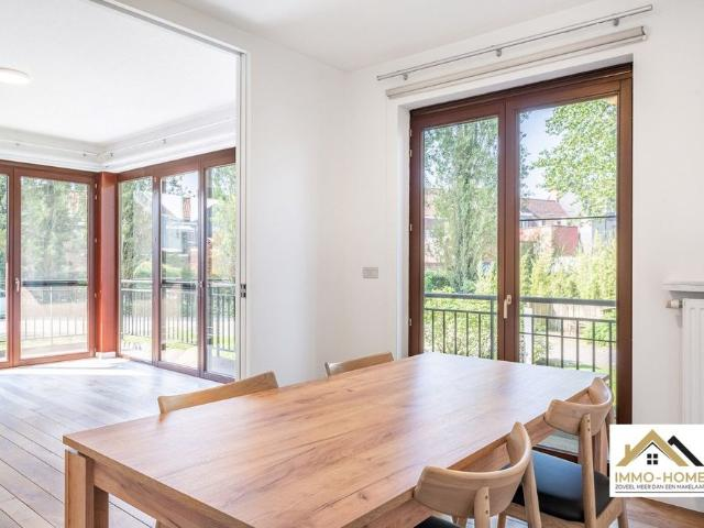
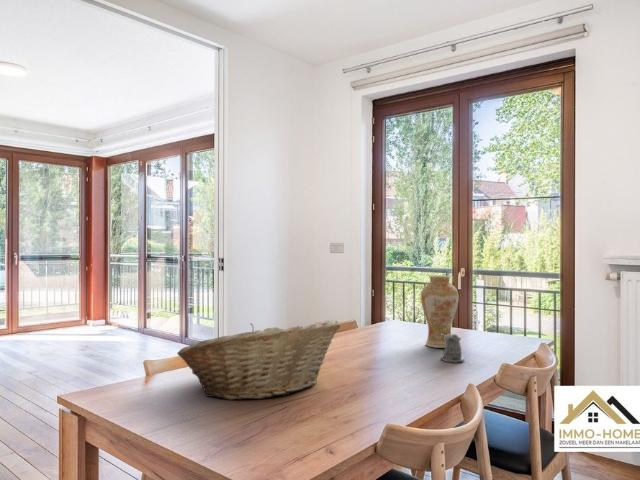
+ fruit basket [176,319,342,401]
+ pepper shaker [440,333,465,364]
+ vase [420,274,460,349]
